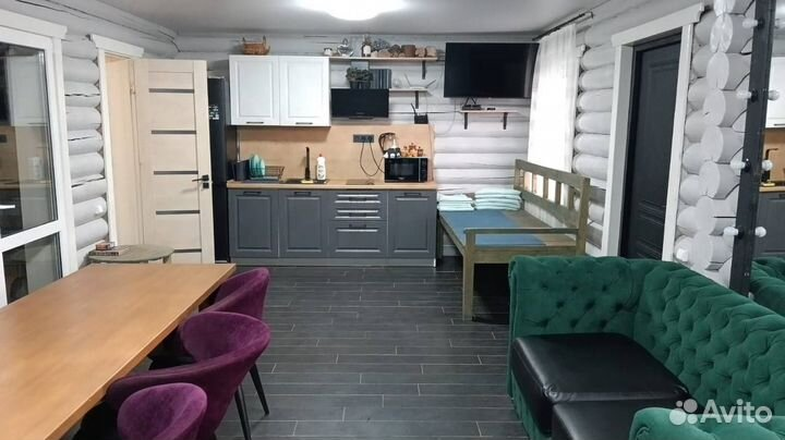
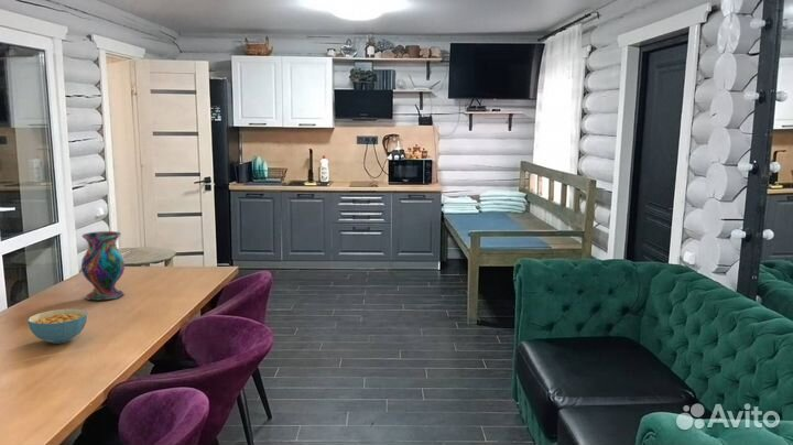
+ cereal bowl [26,307,88,345]
+ vase [80,230,126,301]
